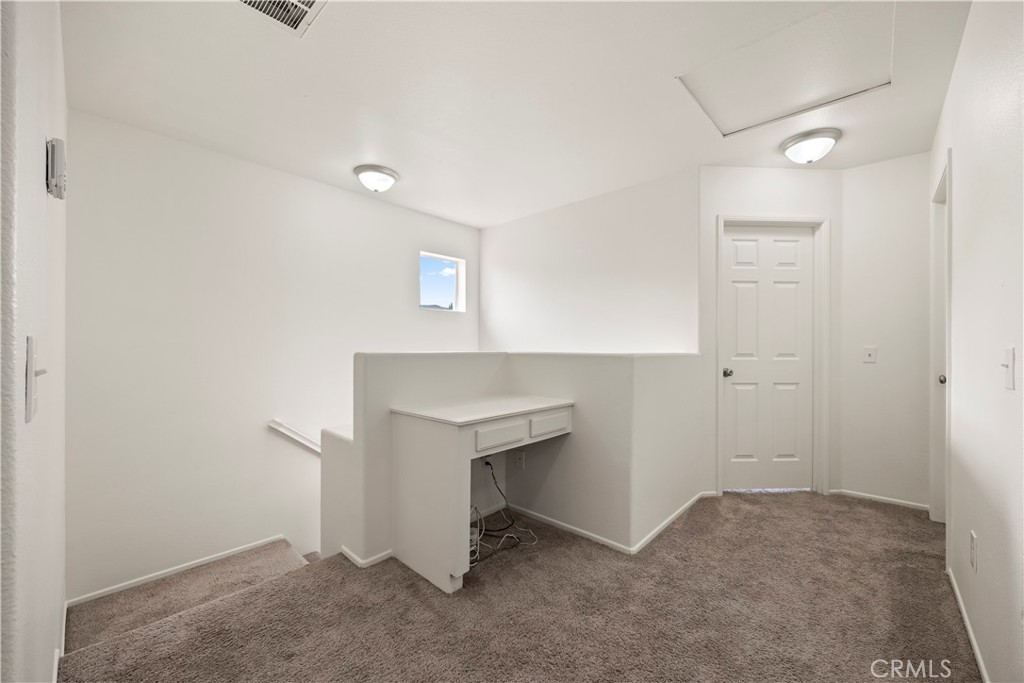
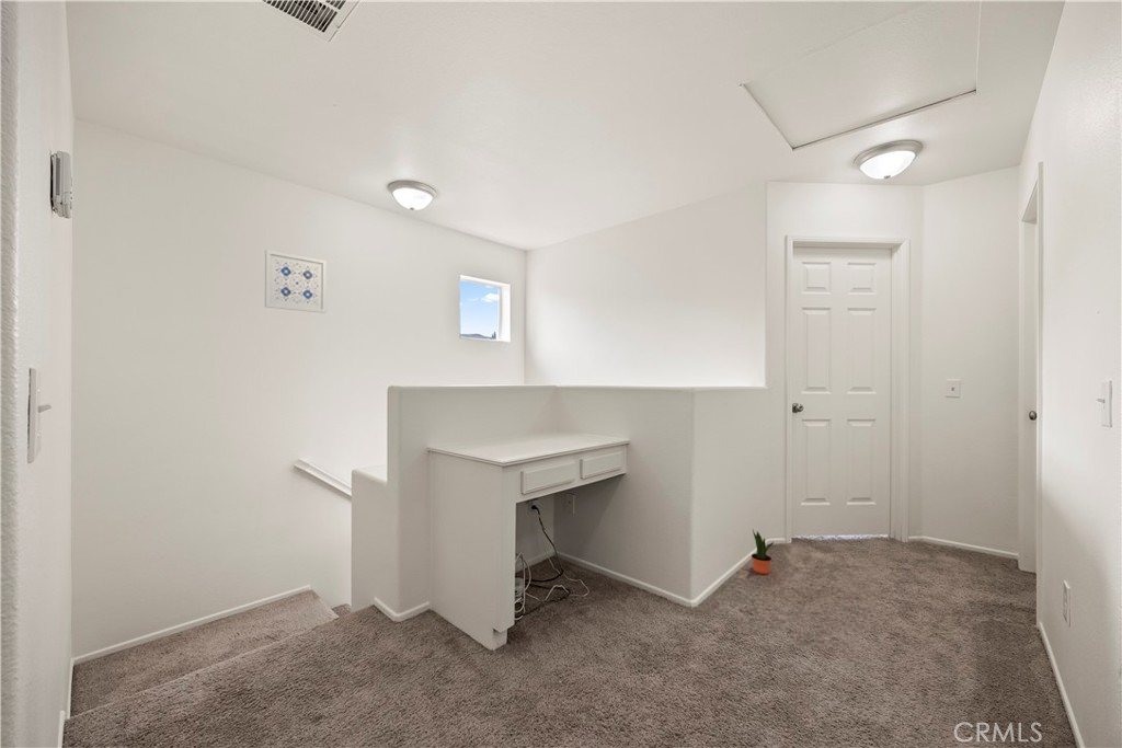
+ wall art [264,249,328,314]
+ potted plant [751,529,775,575]
